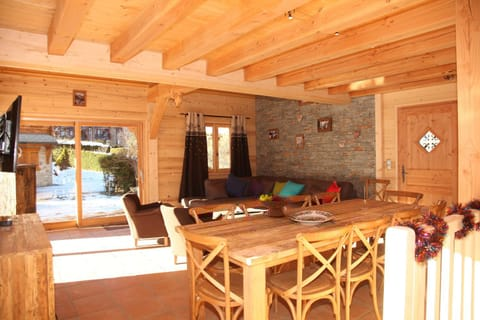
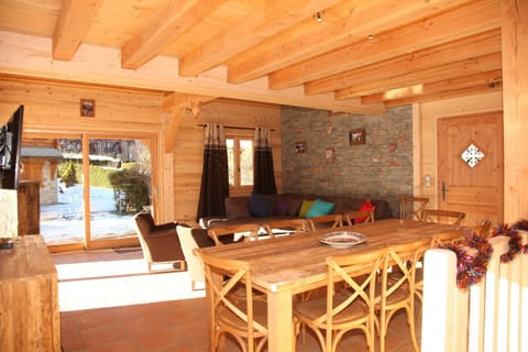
- fruit bowl [257,192,294,218]
